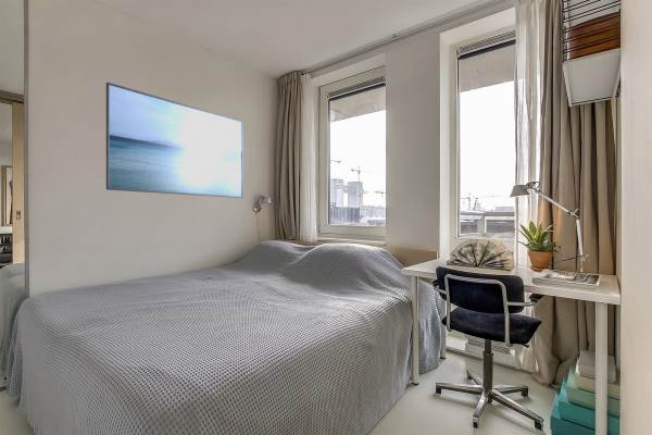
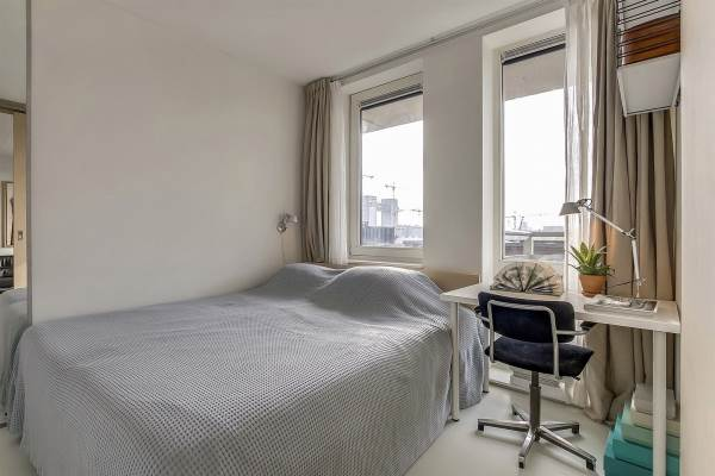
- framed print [105,82,244,199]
